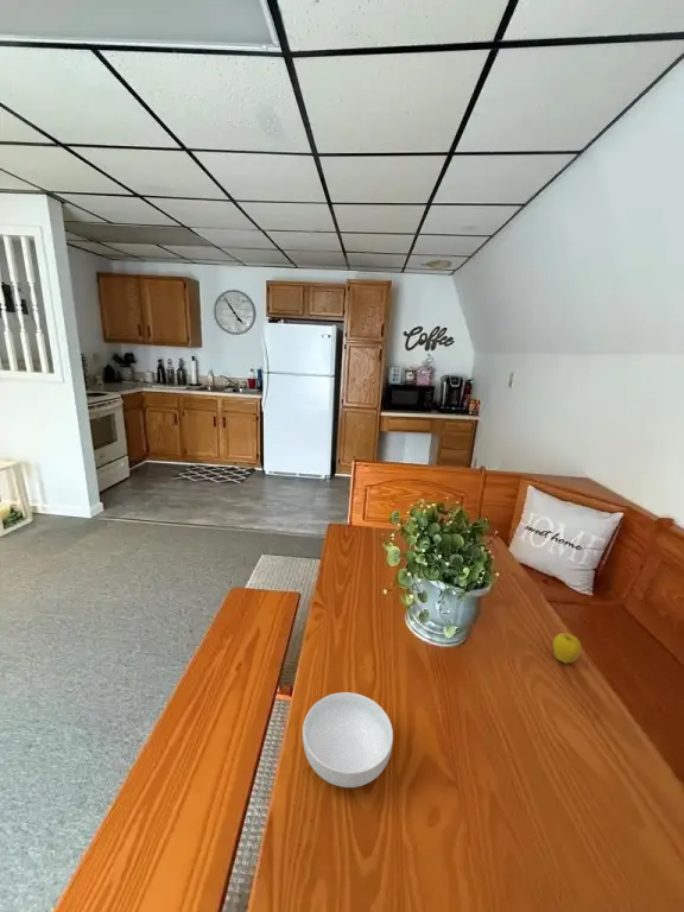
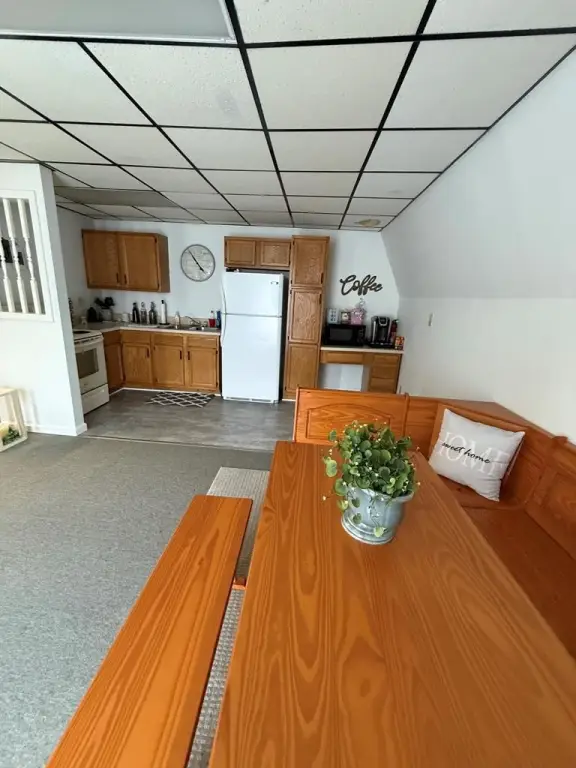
- apple [551,632,582,664]
- cereal bowl [302,691,394,788]
